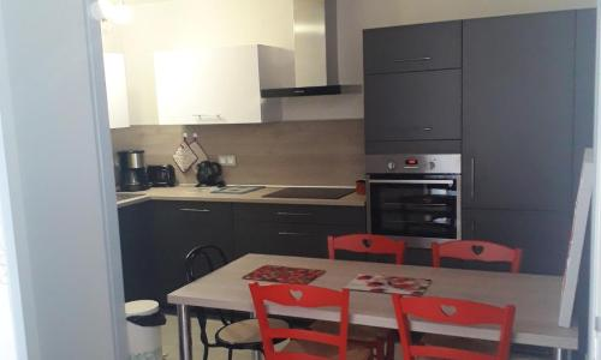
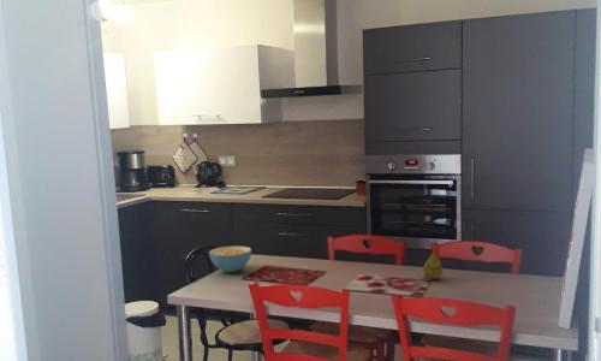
+ cereal bowl [208,245,252,274]
+ fruit [422,250,445,280]
